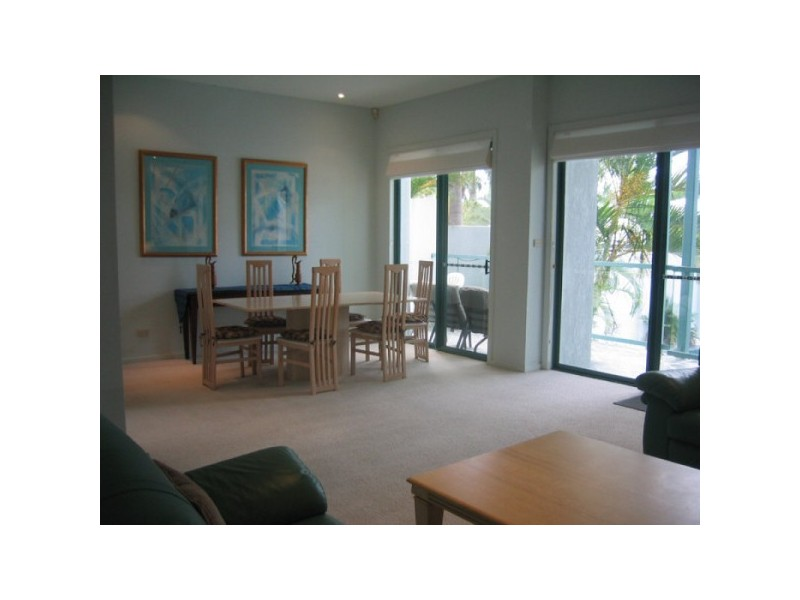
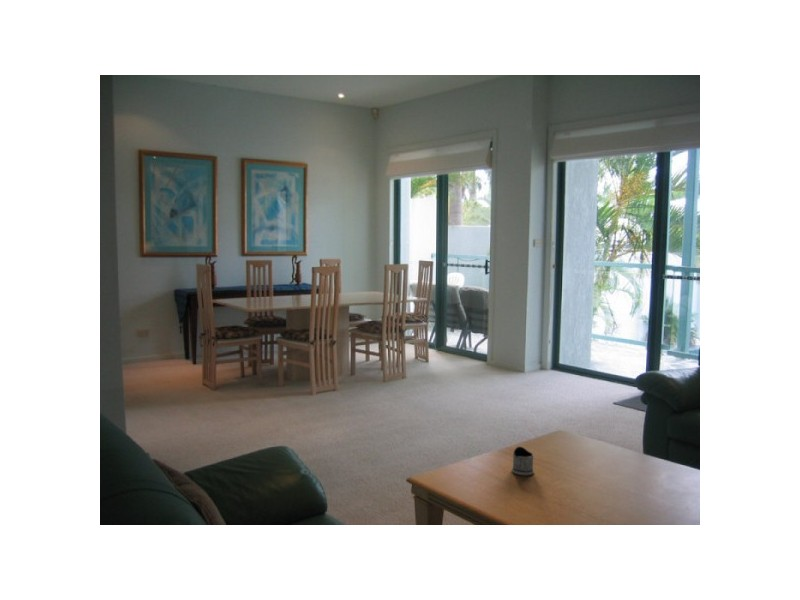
+ tea glass holder [511,446,535,476]
